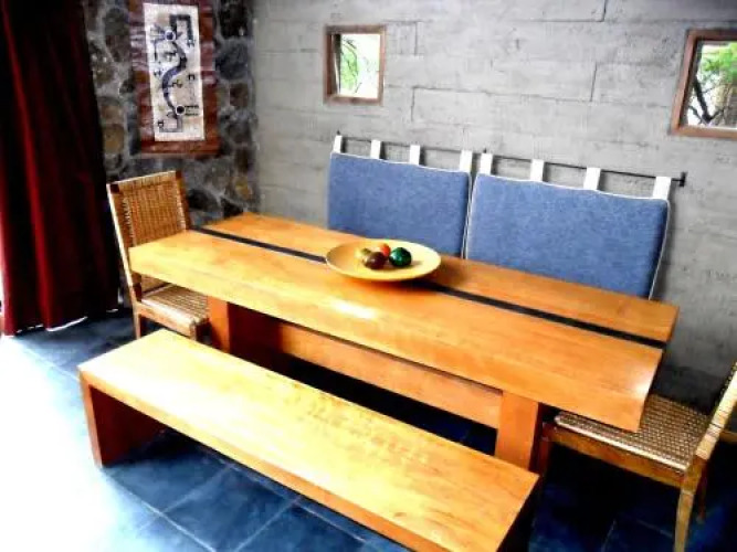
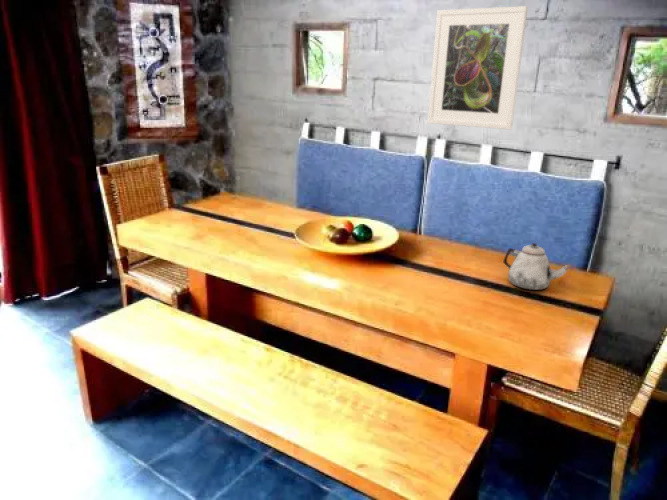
+ teapot [502,242,572,291]
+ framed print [427,5,529,131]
